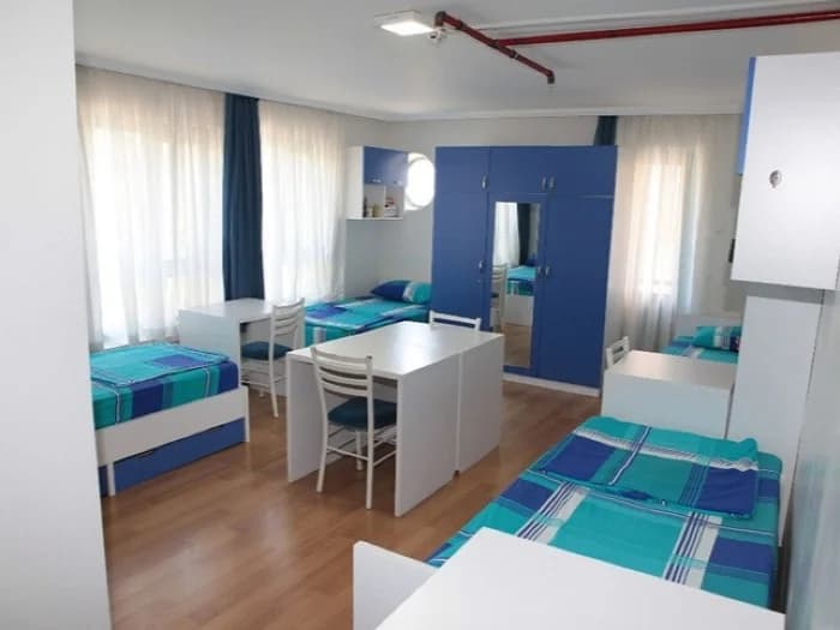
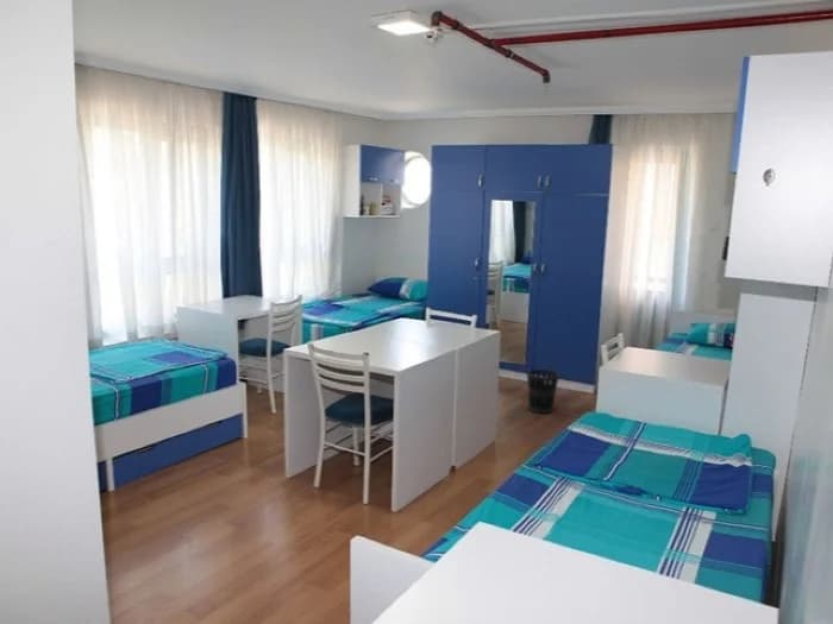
+ wastebasket [526,368,560,415]
